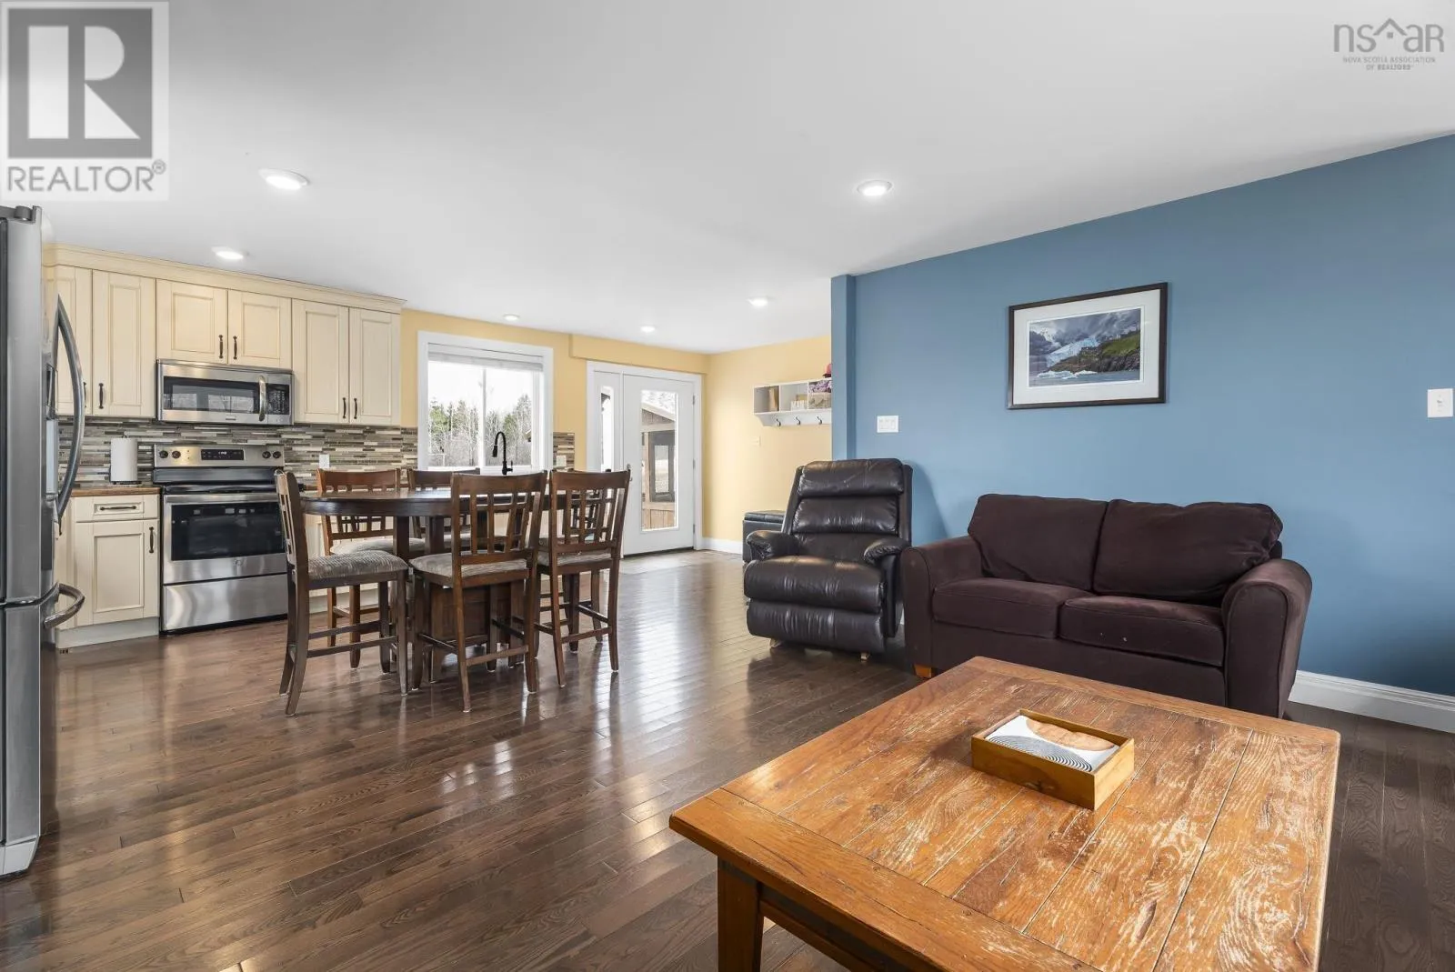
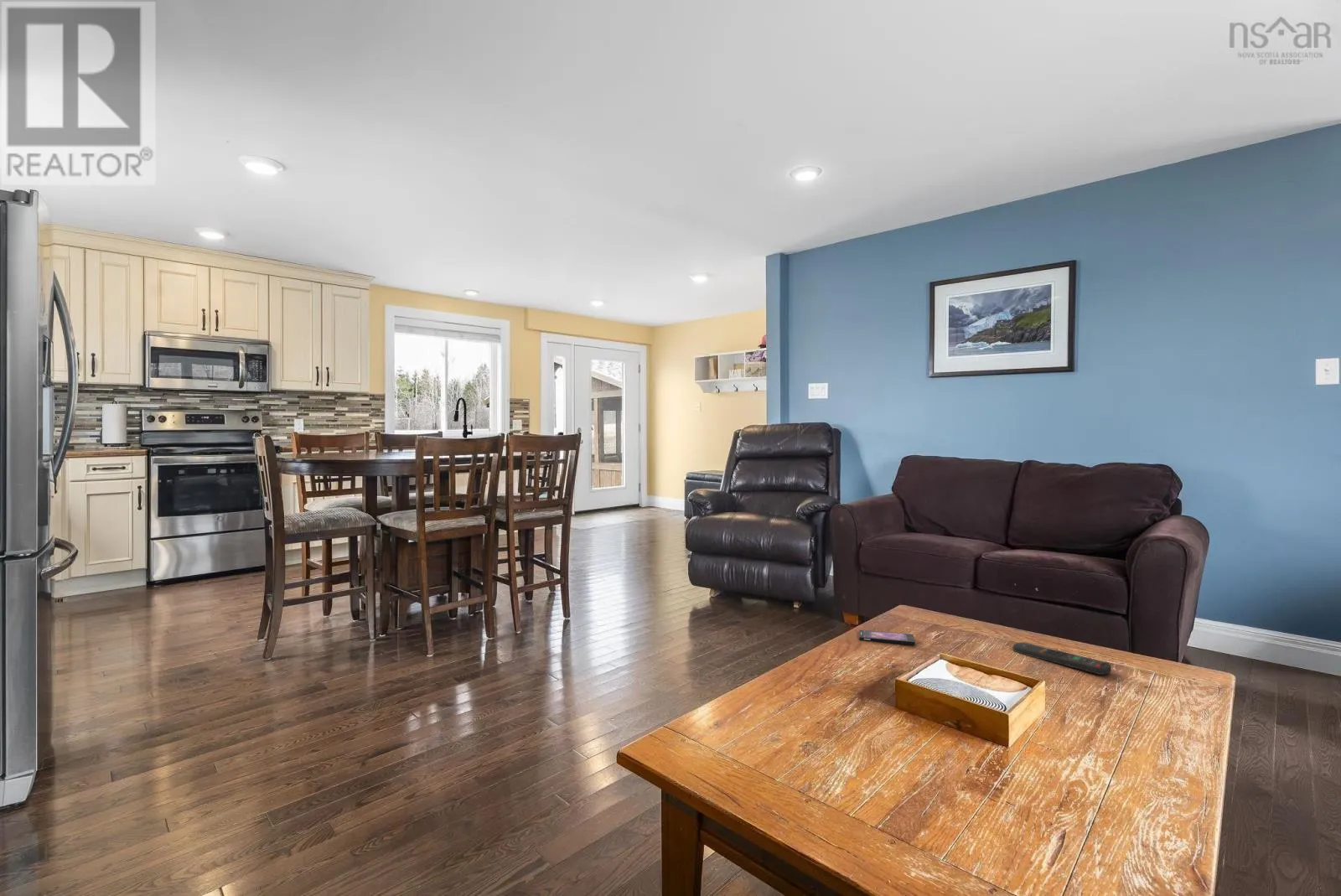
+ smartphone [858,629,916,645]
+ remote control [1012,641,1112,676]
